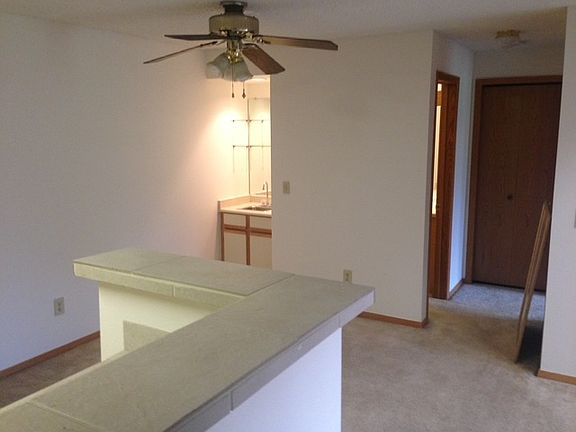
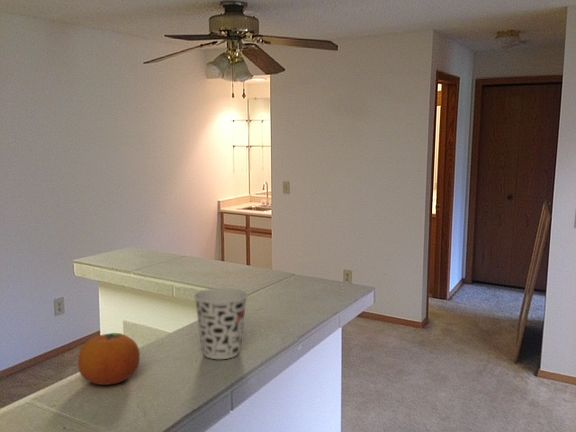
+ fruit [77,332,141,386]
+ cup [193,287,249,360]
